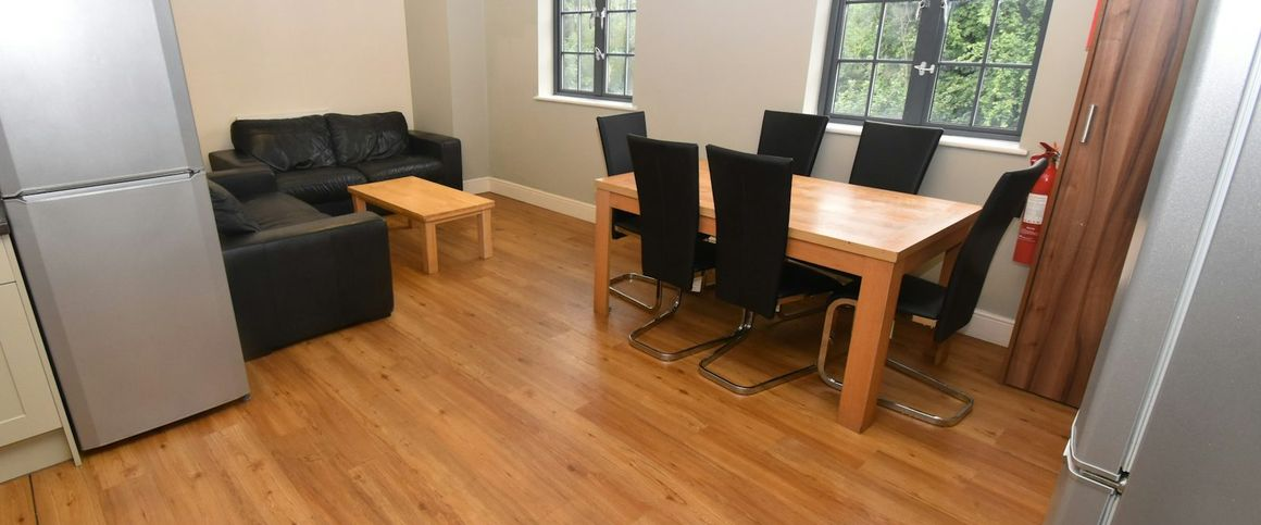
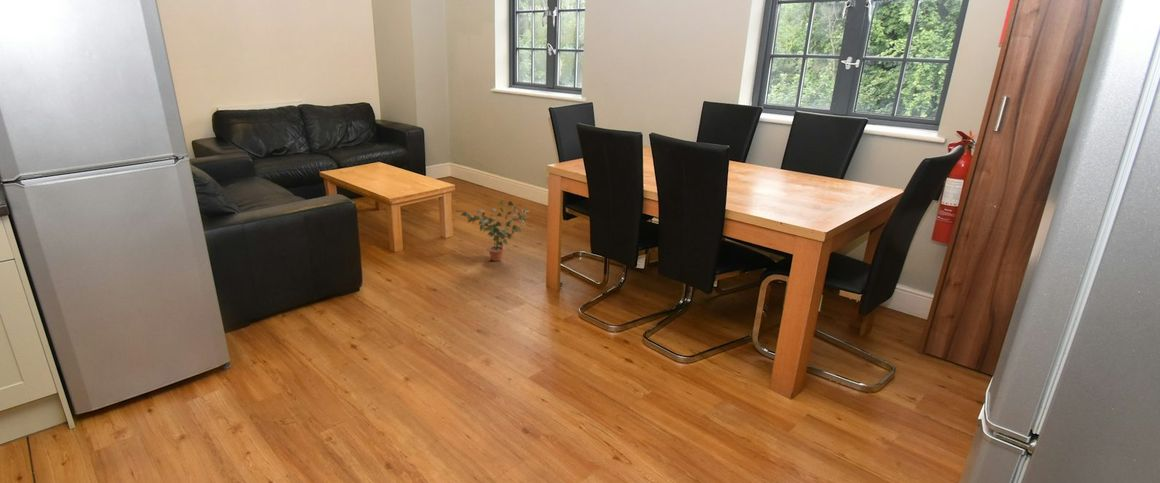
+ potted plant [459,200,531,262]
